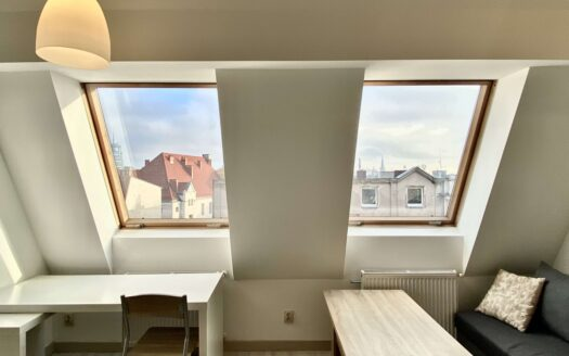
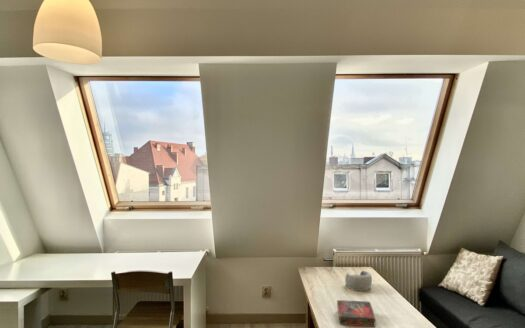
+ book [336,299,377,328]
+ decorative bowl [344,270,373,292]
